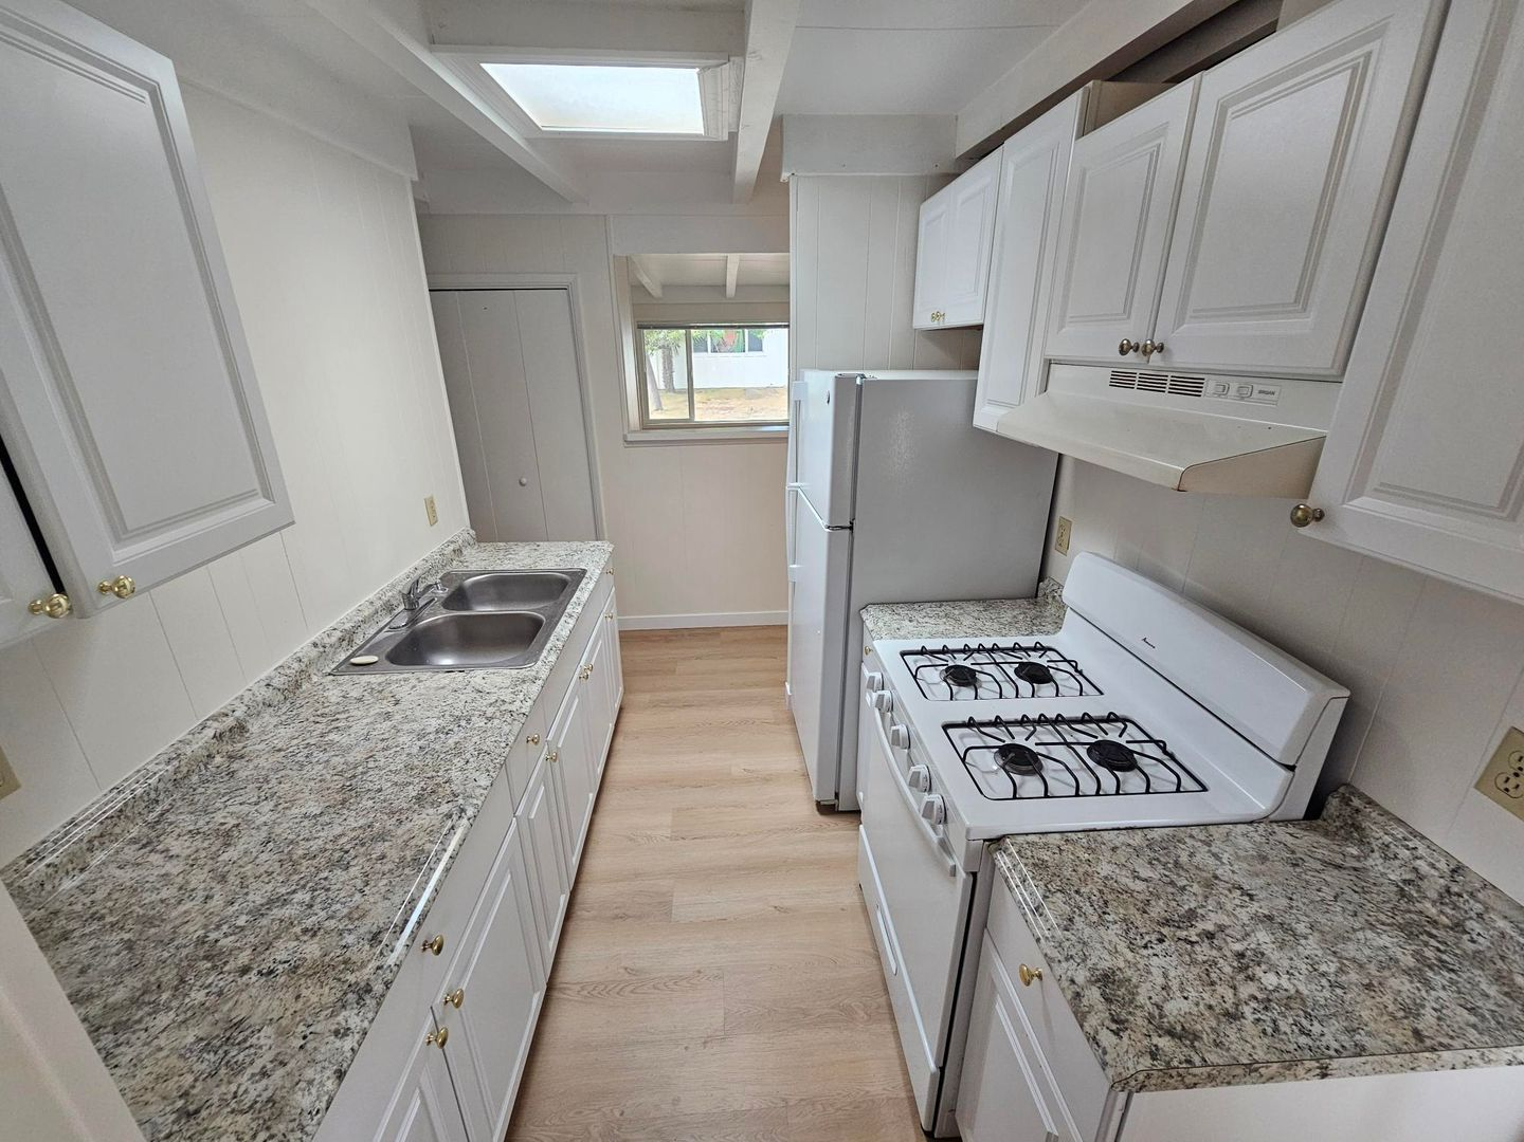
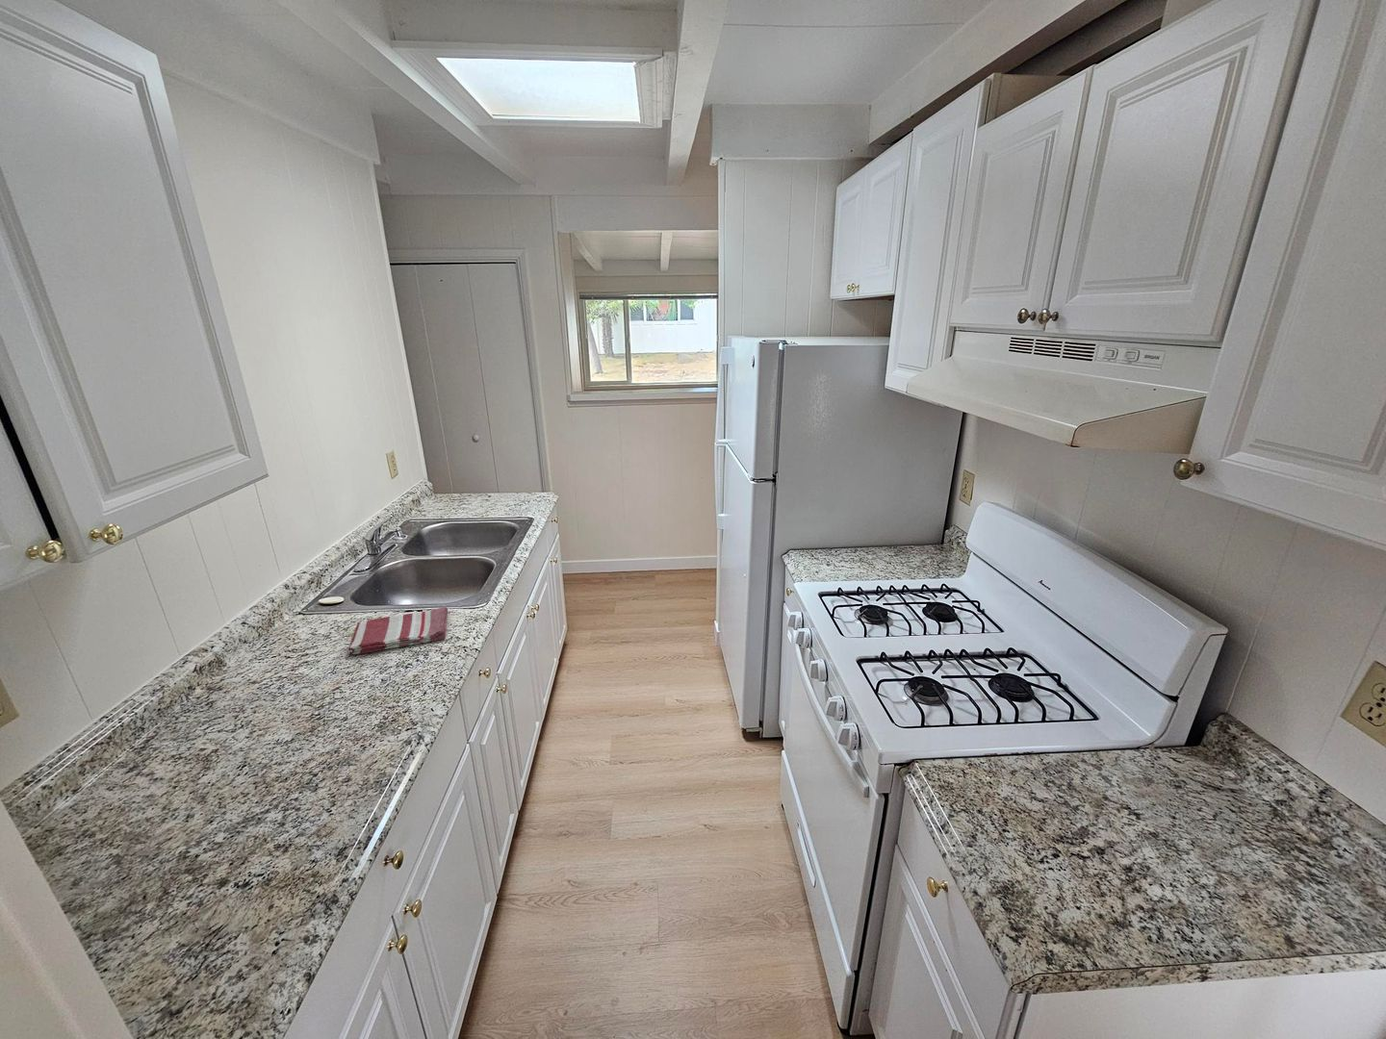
+ dish towel [347,606,449,655]
